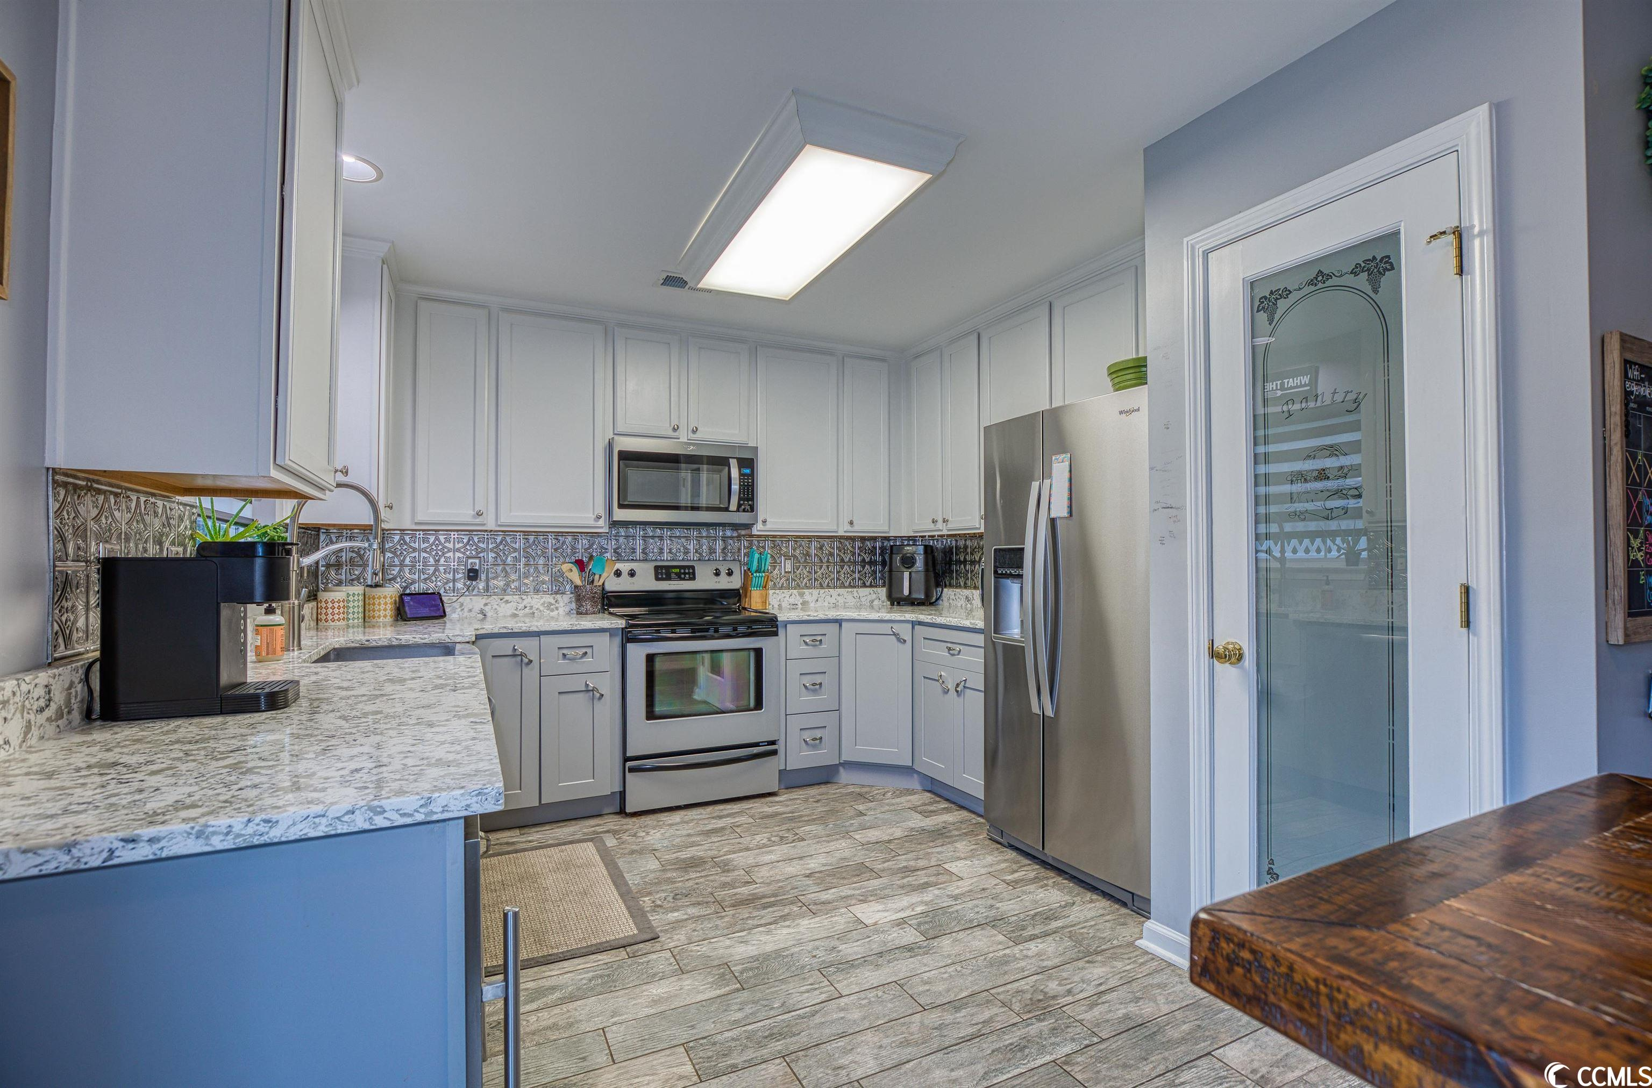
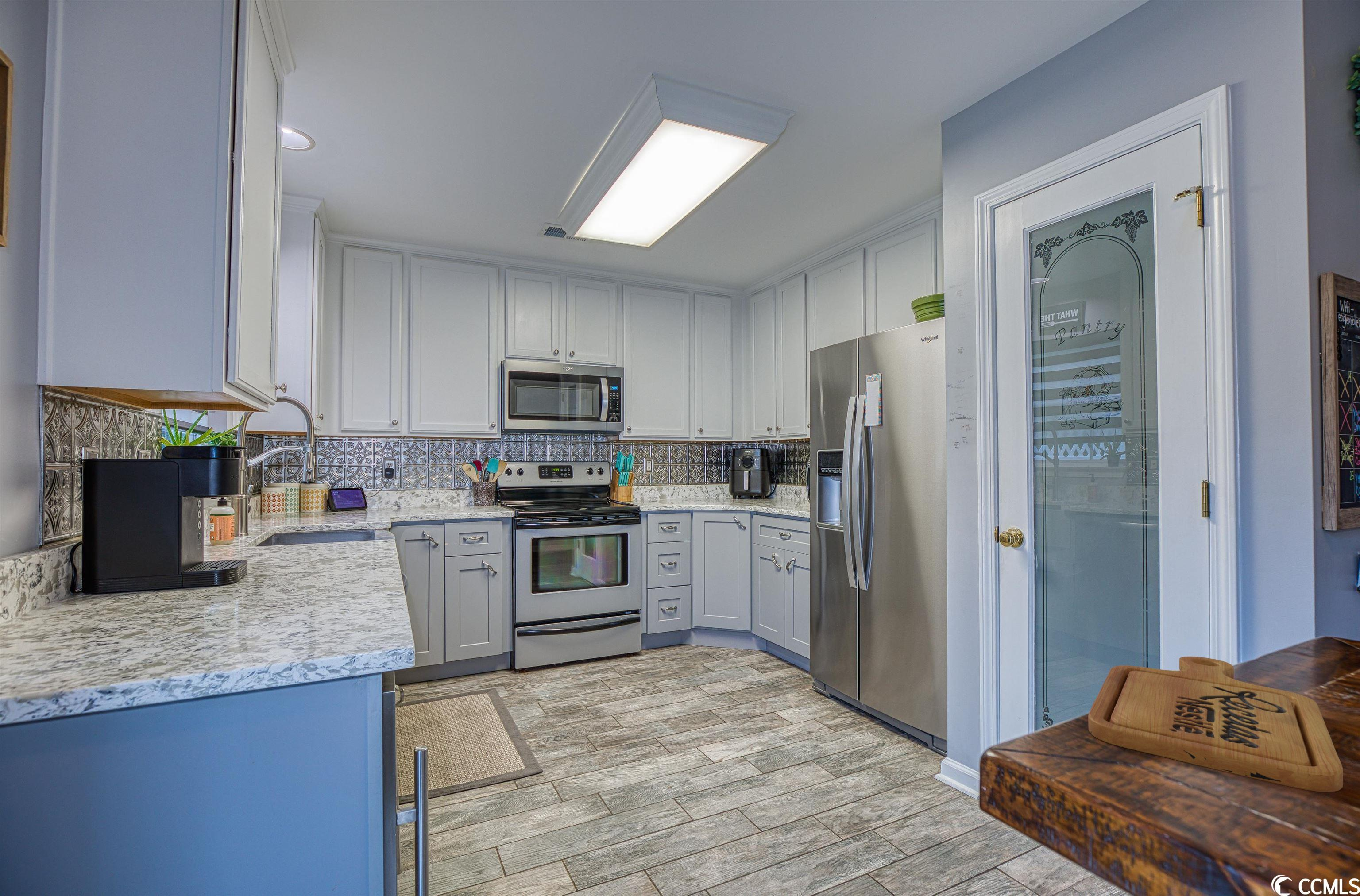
+ cutting board [1088,656,1344,792]
